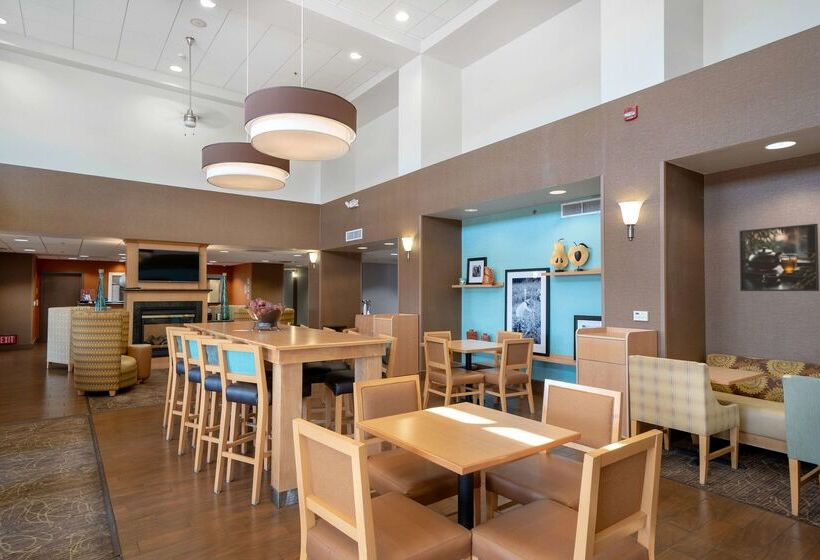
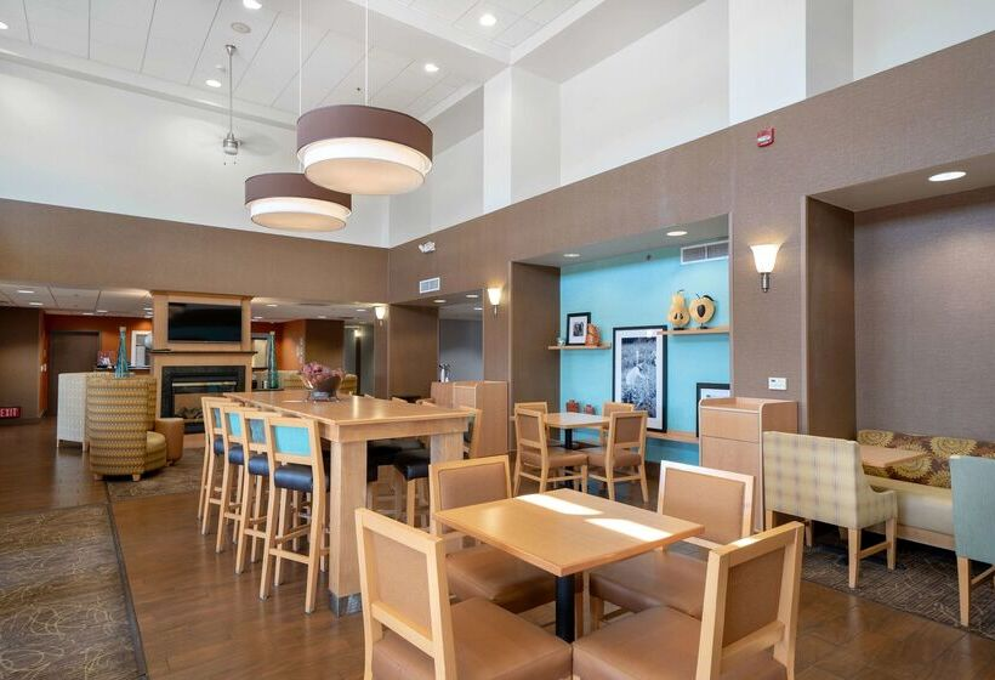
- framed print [738,223,820,292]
